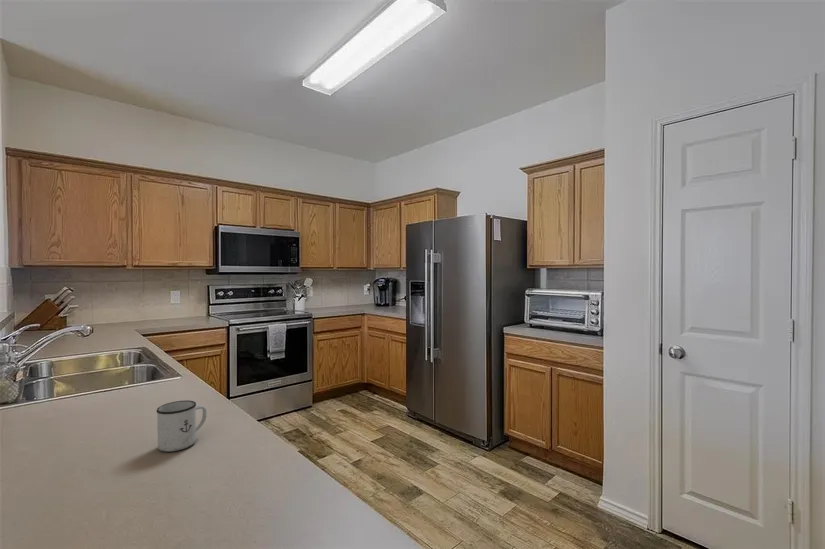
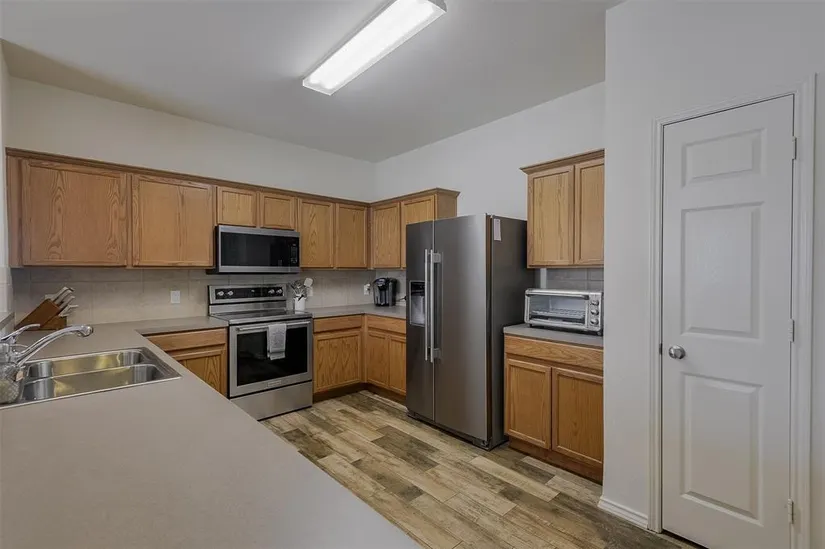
- mug [156,399,208,453]
